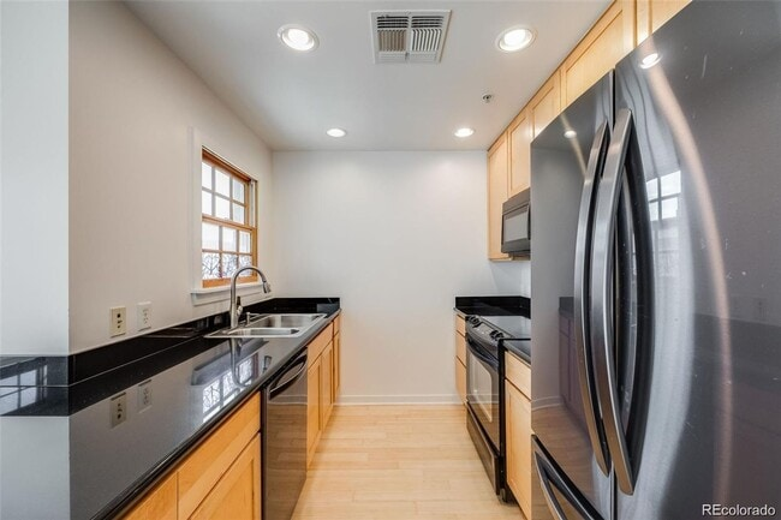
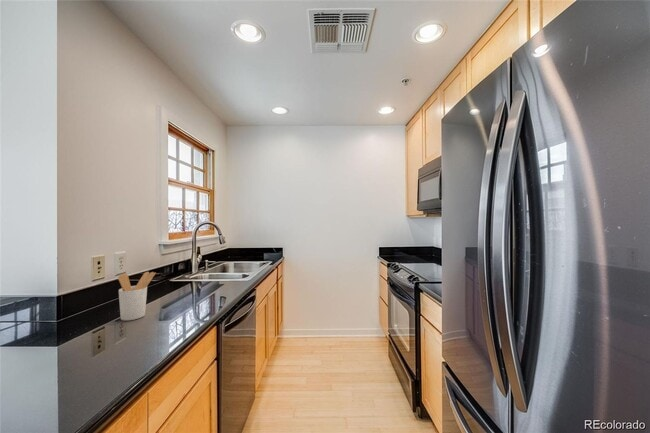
+ utensil holder [117,271,157,322]
